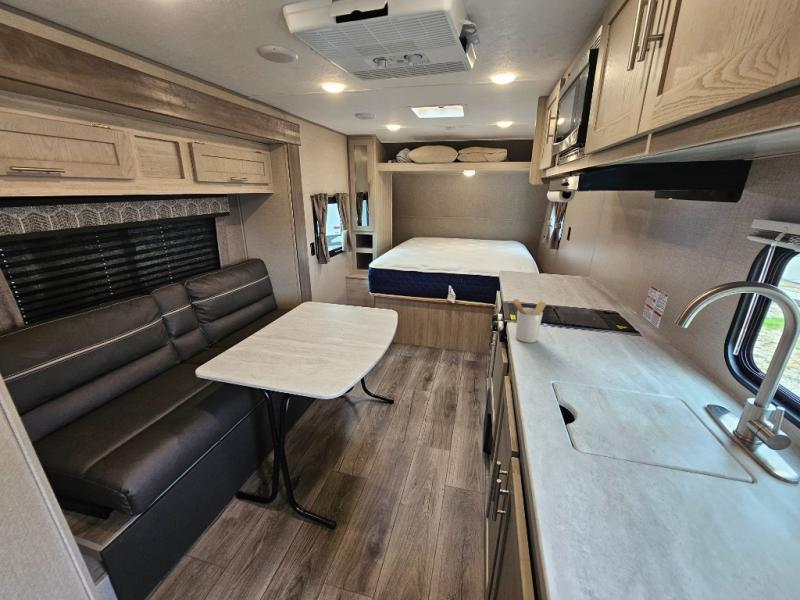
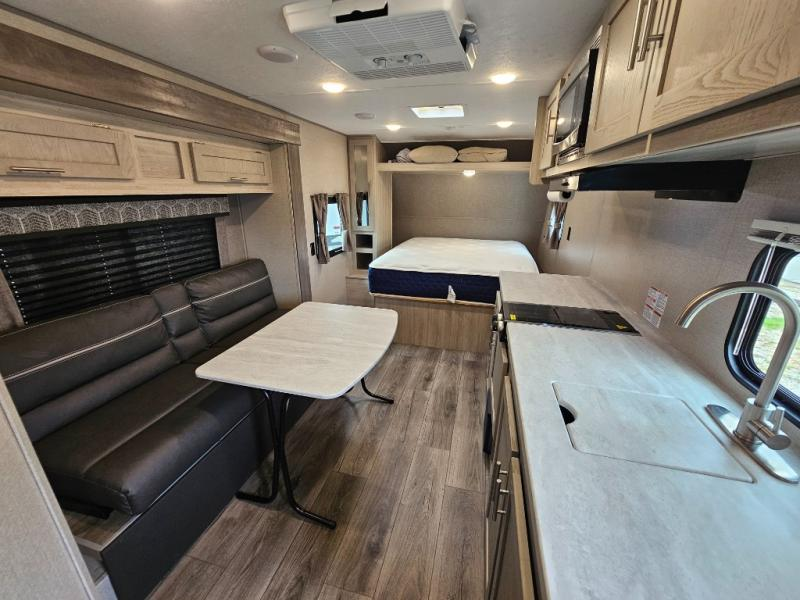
- utensil holder [511,298,547,344]
